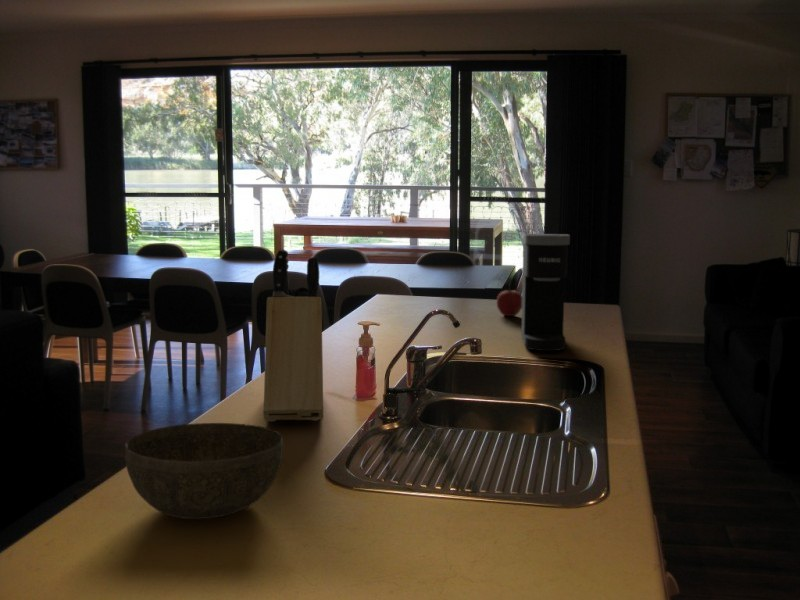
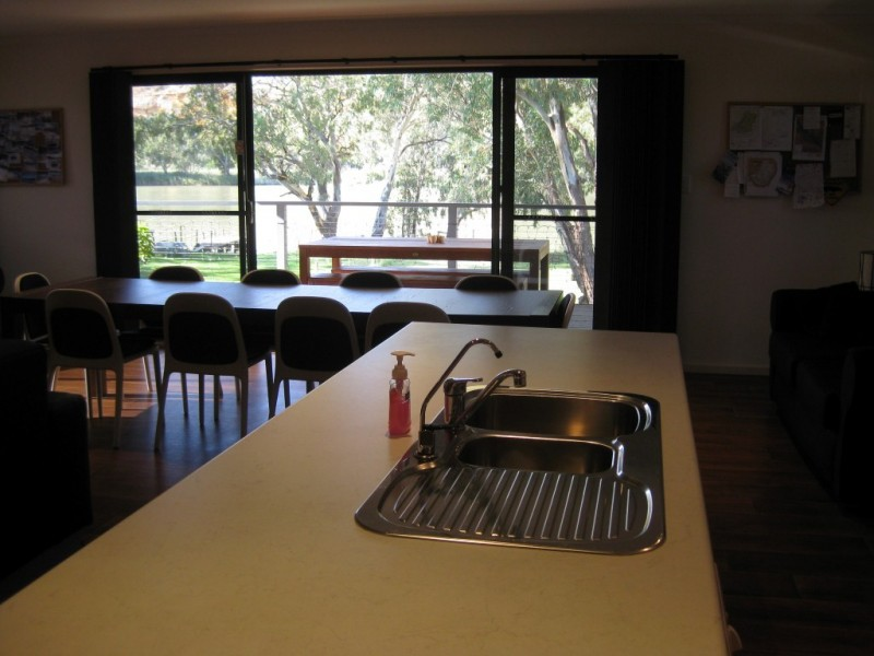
- knife block [263,248,324,422]
- bowl [124,422,284,520]
- coffee maker [520,233,571,352]
- apple [496,284,522,317]
